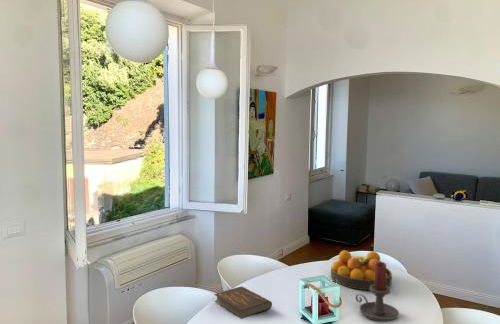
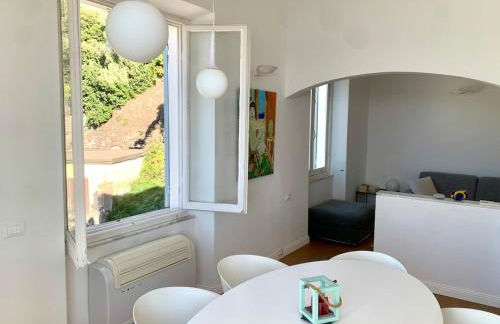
- candle holder [355,261,400,323]
- book [213,285,273,320]
- fruit bowl [330,250,393,291]
